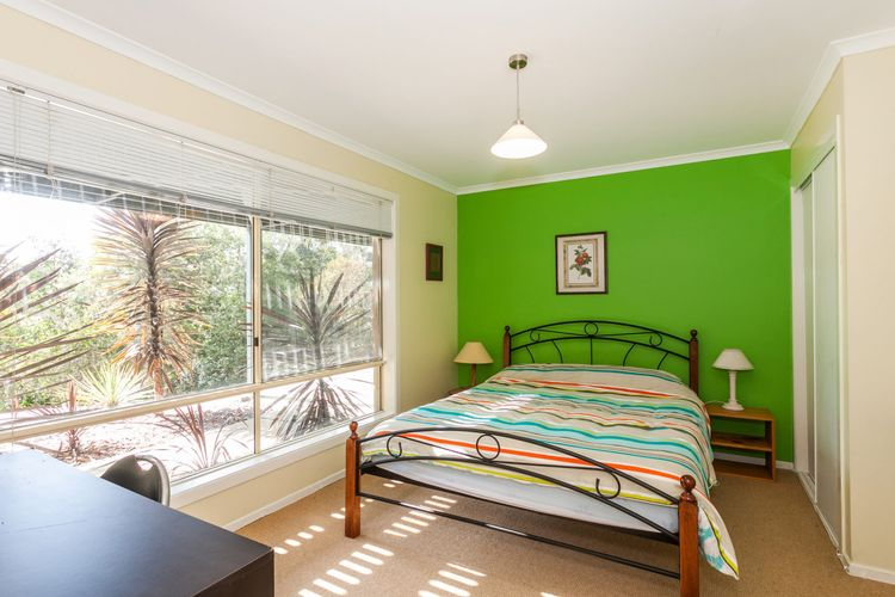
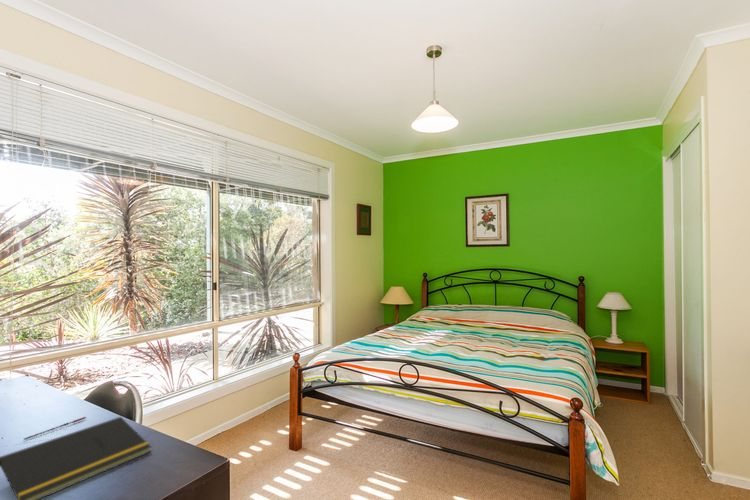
+ pen [23,416,87,441]
+ notepad [0,416,152,500]
